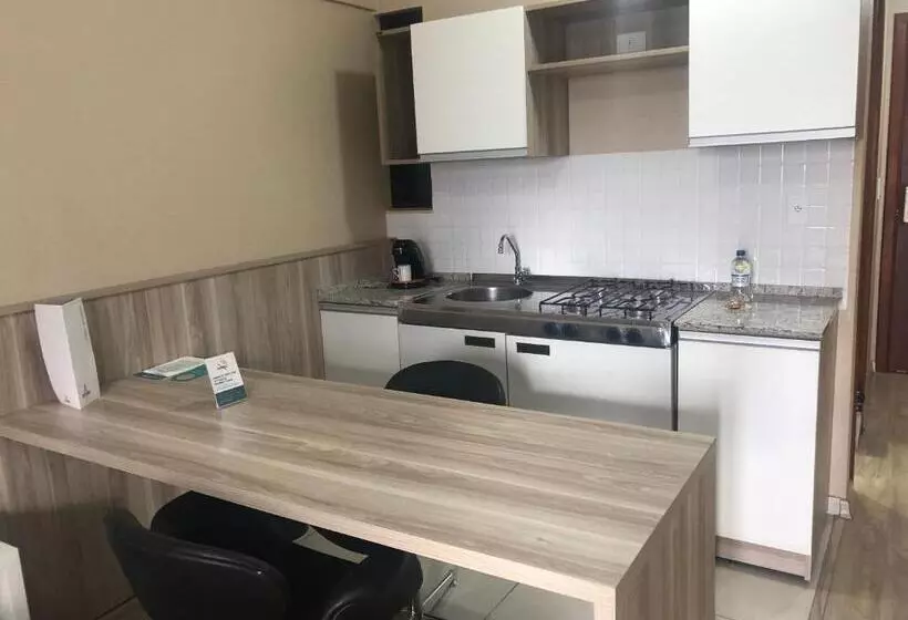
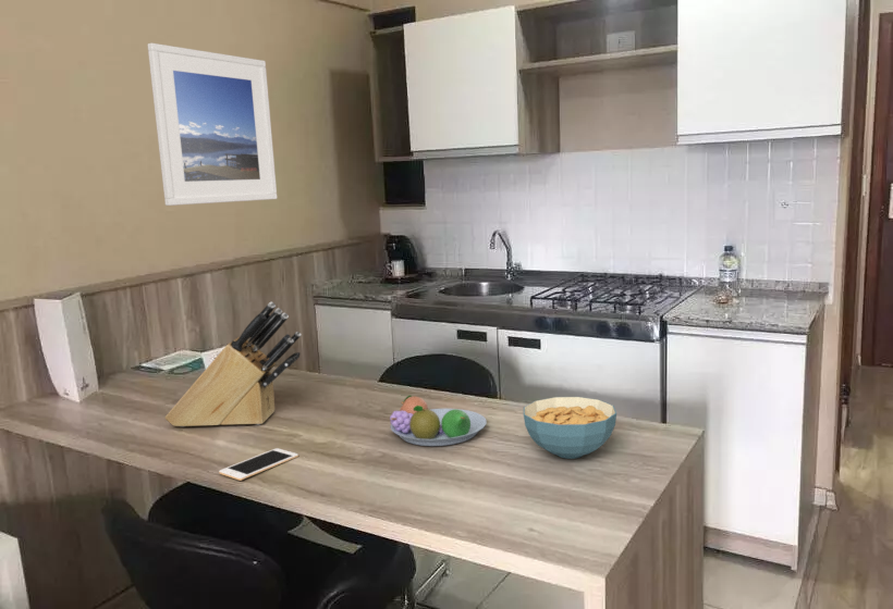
+ knife block [164,301,302,427]
+ cell phone [218,447,299,482]
+ fruit bowl [389,395,488,447]
+ cereal bowl [523,396,617,460]
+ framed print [147,42,278,207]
